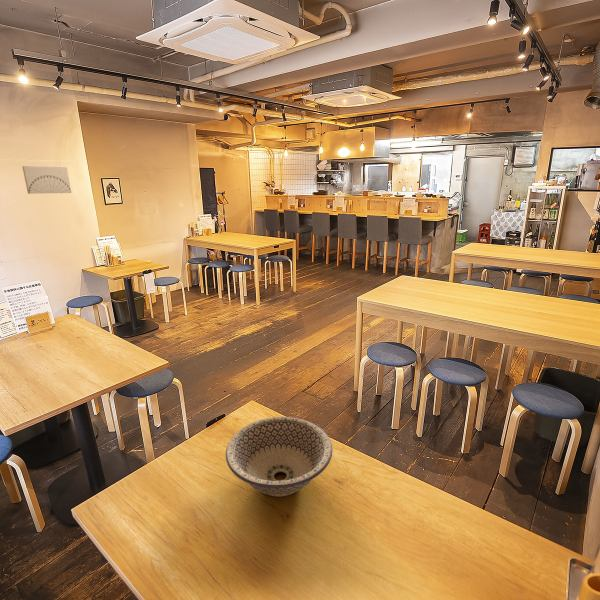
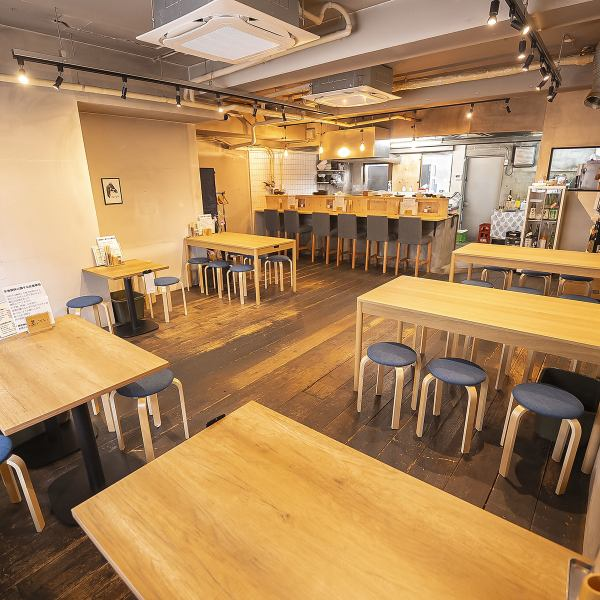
- wall art [21,165,72,195]
- bowl [225,416,333,498]
